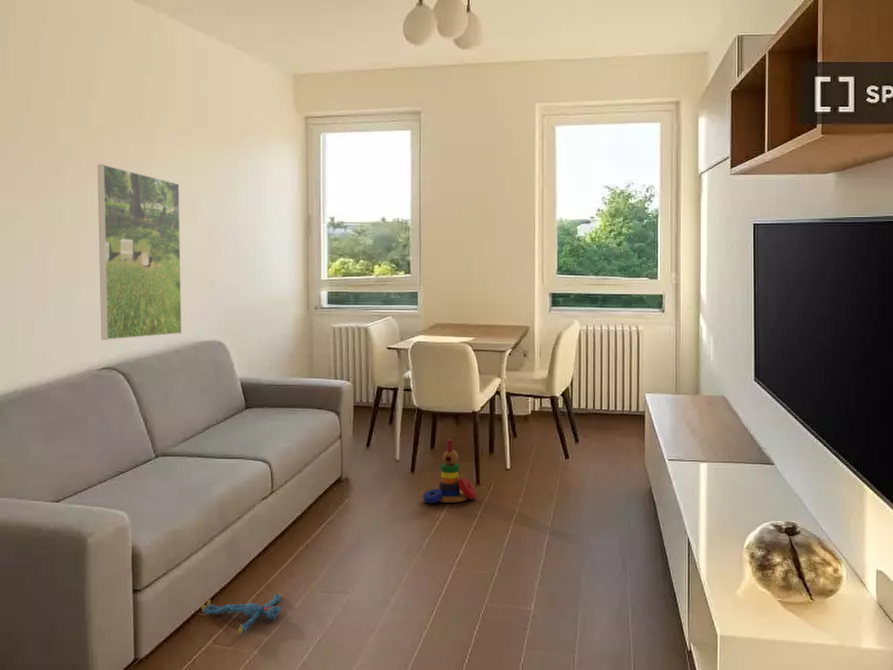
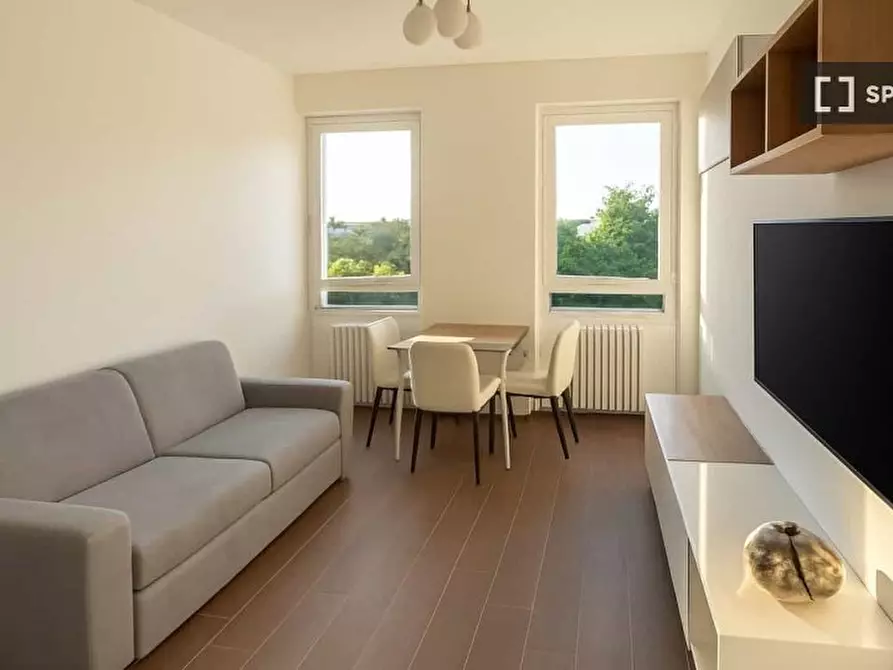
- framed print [97,164,182,341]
- stacking toy [422,439,477,504]
- plush toy [200,591,282,635]
